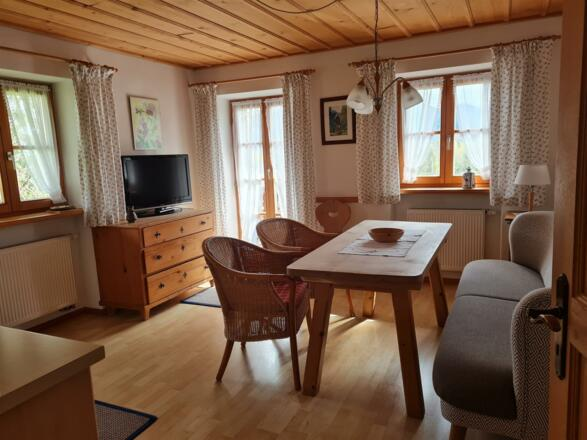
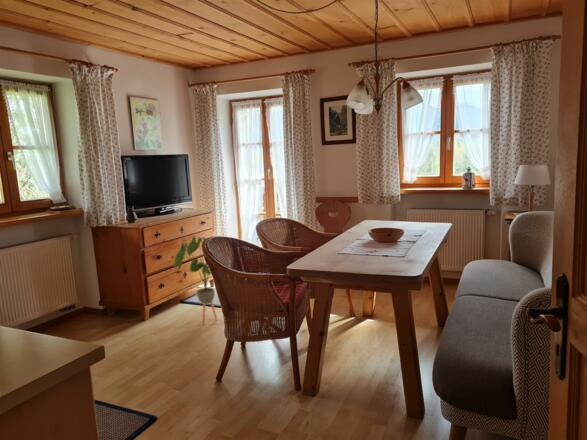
+ house plant [173,235,218,325]
